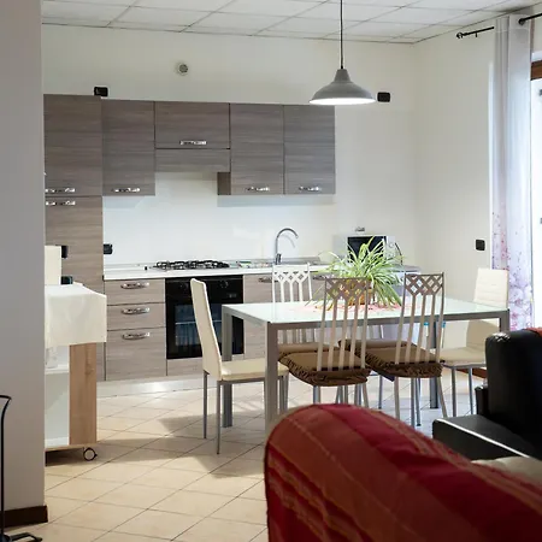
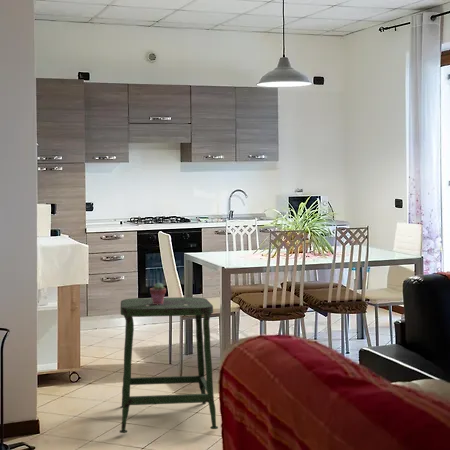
+ stool [119,296,219,434]
+ potted succulent [149,281,167,305]
